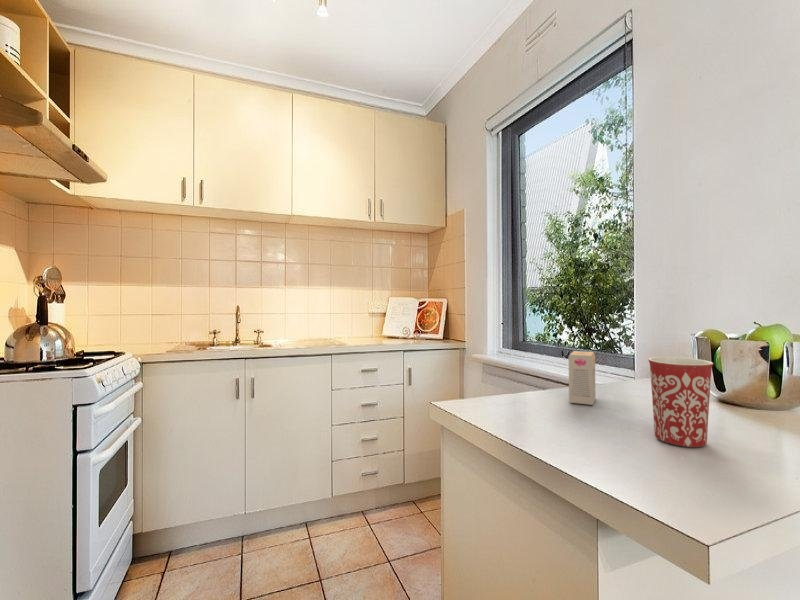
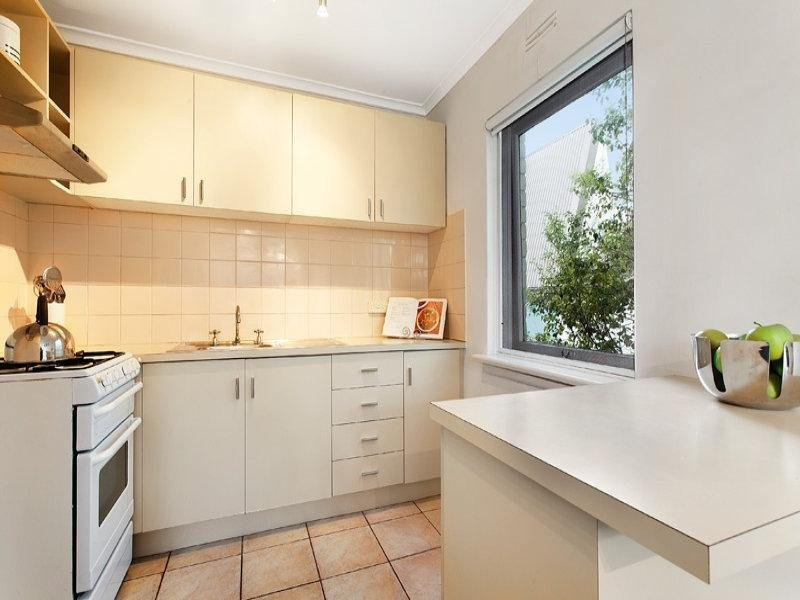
- tea box [567,350,597,406]
- mug [647,356,714,448]
